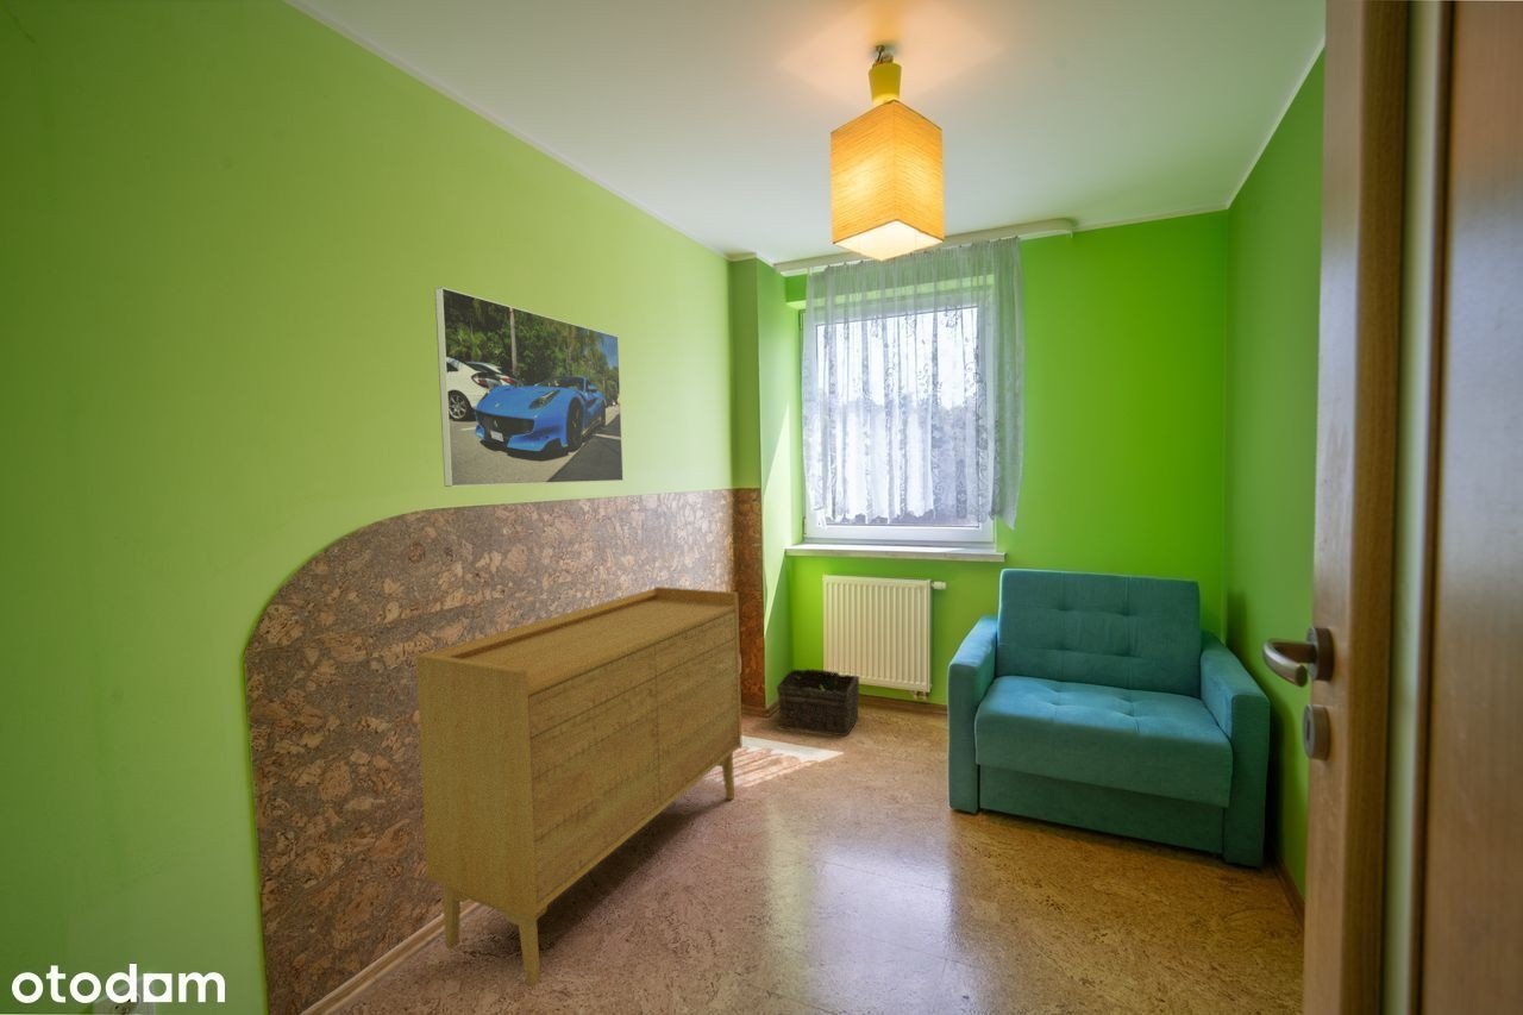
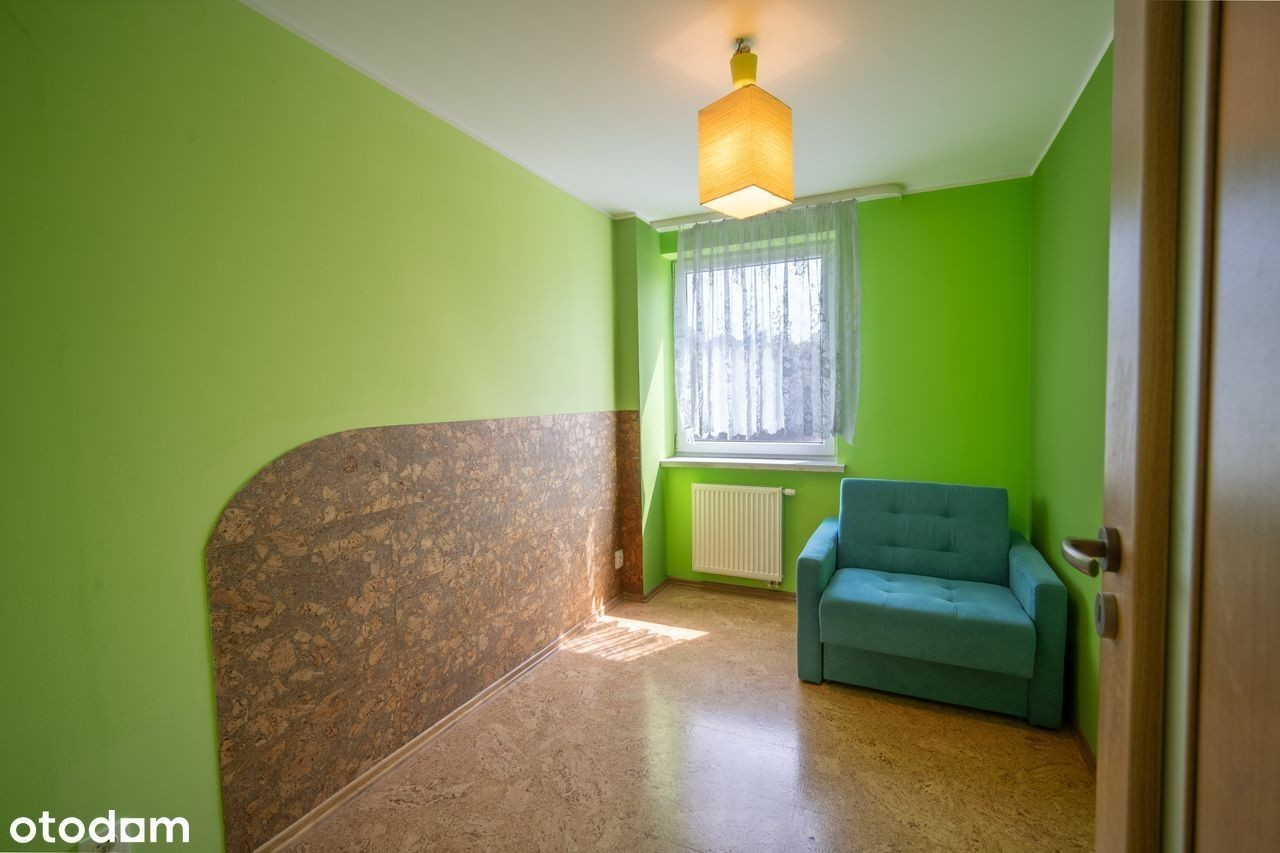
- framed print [434,286,625,488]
- sideboard [415,585,744,988]
- basket [776,666,860,737]
